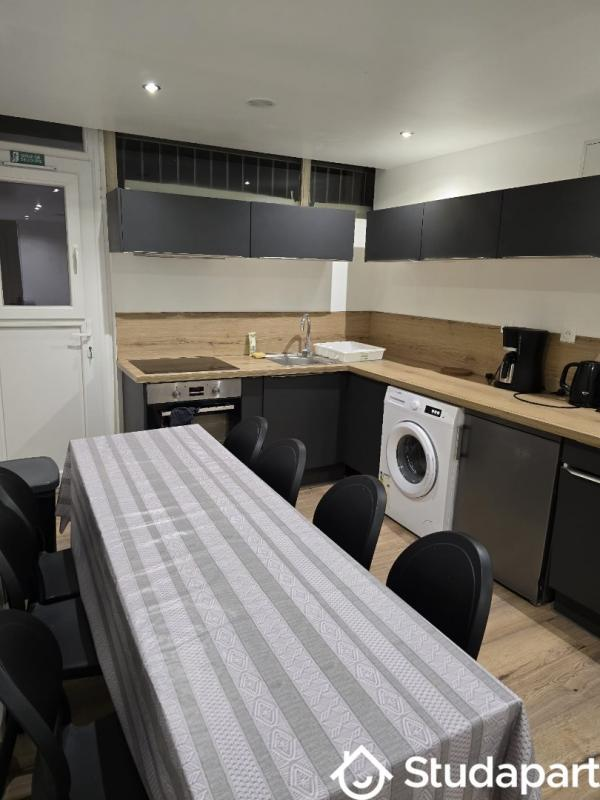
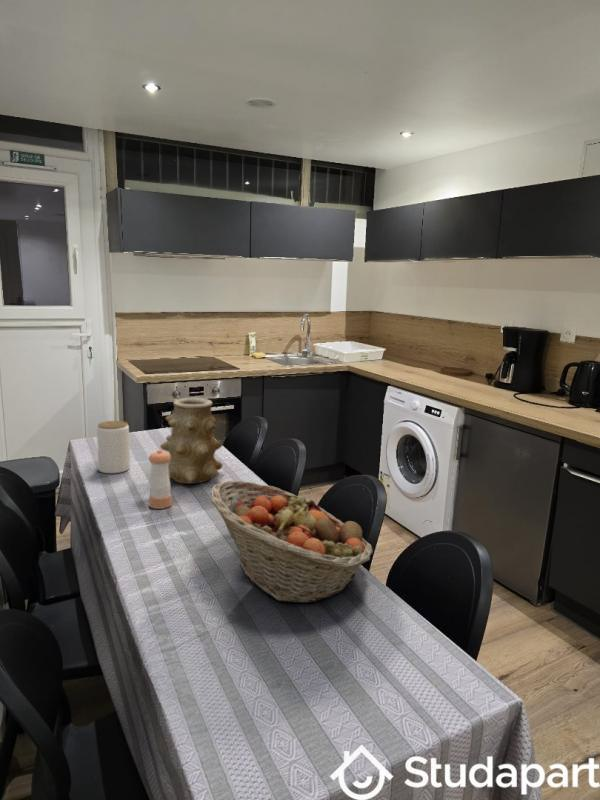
+ vase [159,397,224,485]
+ pepper shaker [148,449,173,510]
+ fruit basket [210,480,374,604]
+ jar [96,420,131,474]
